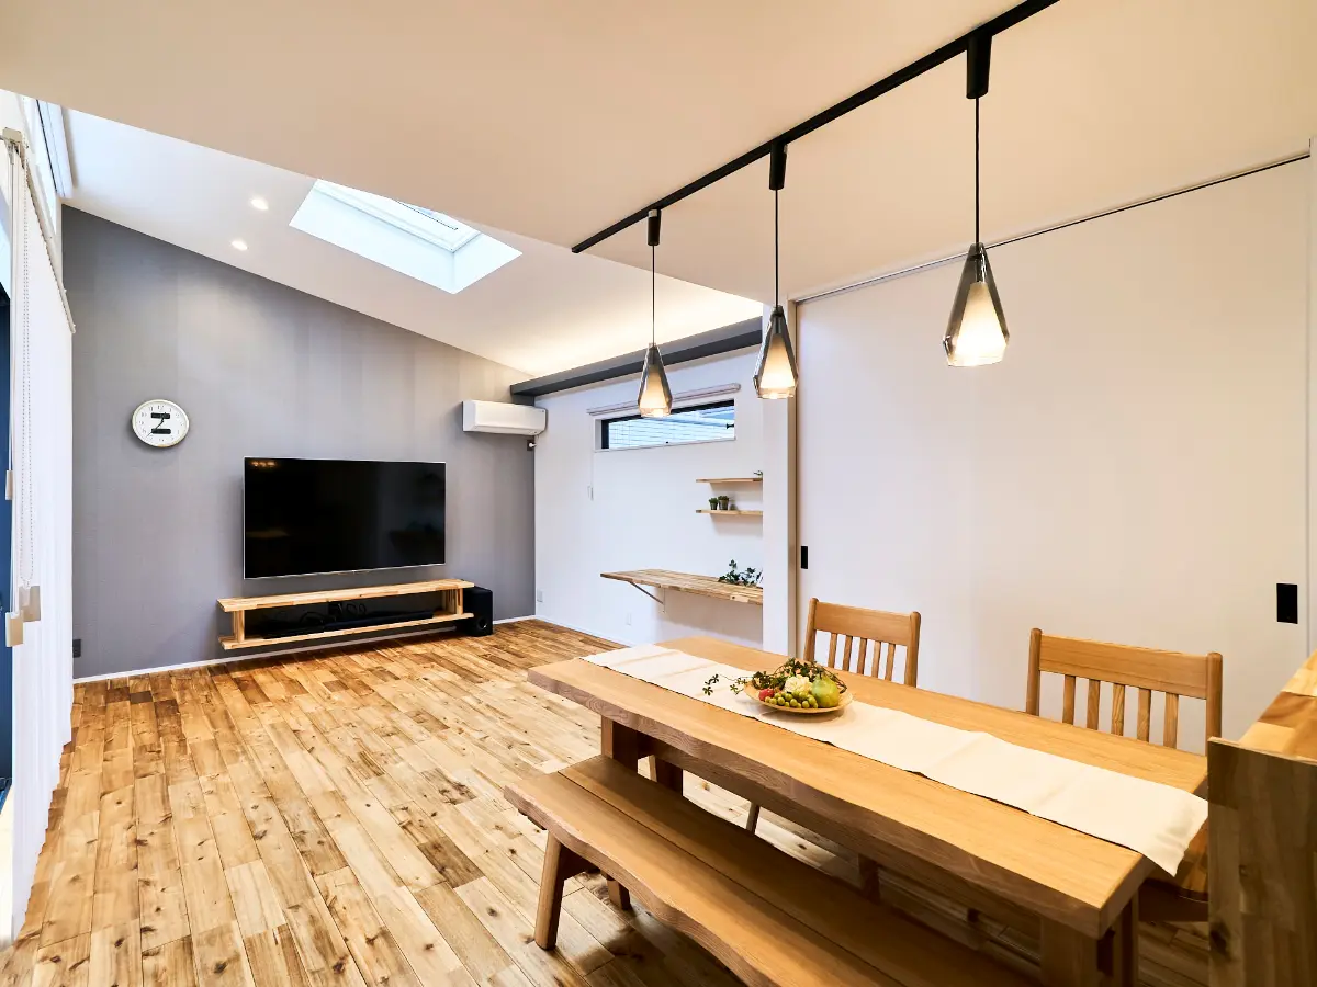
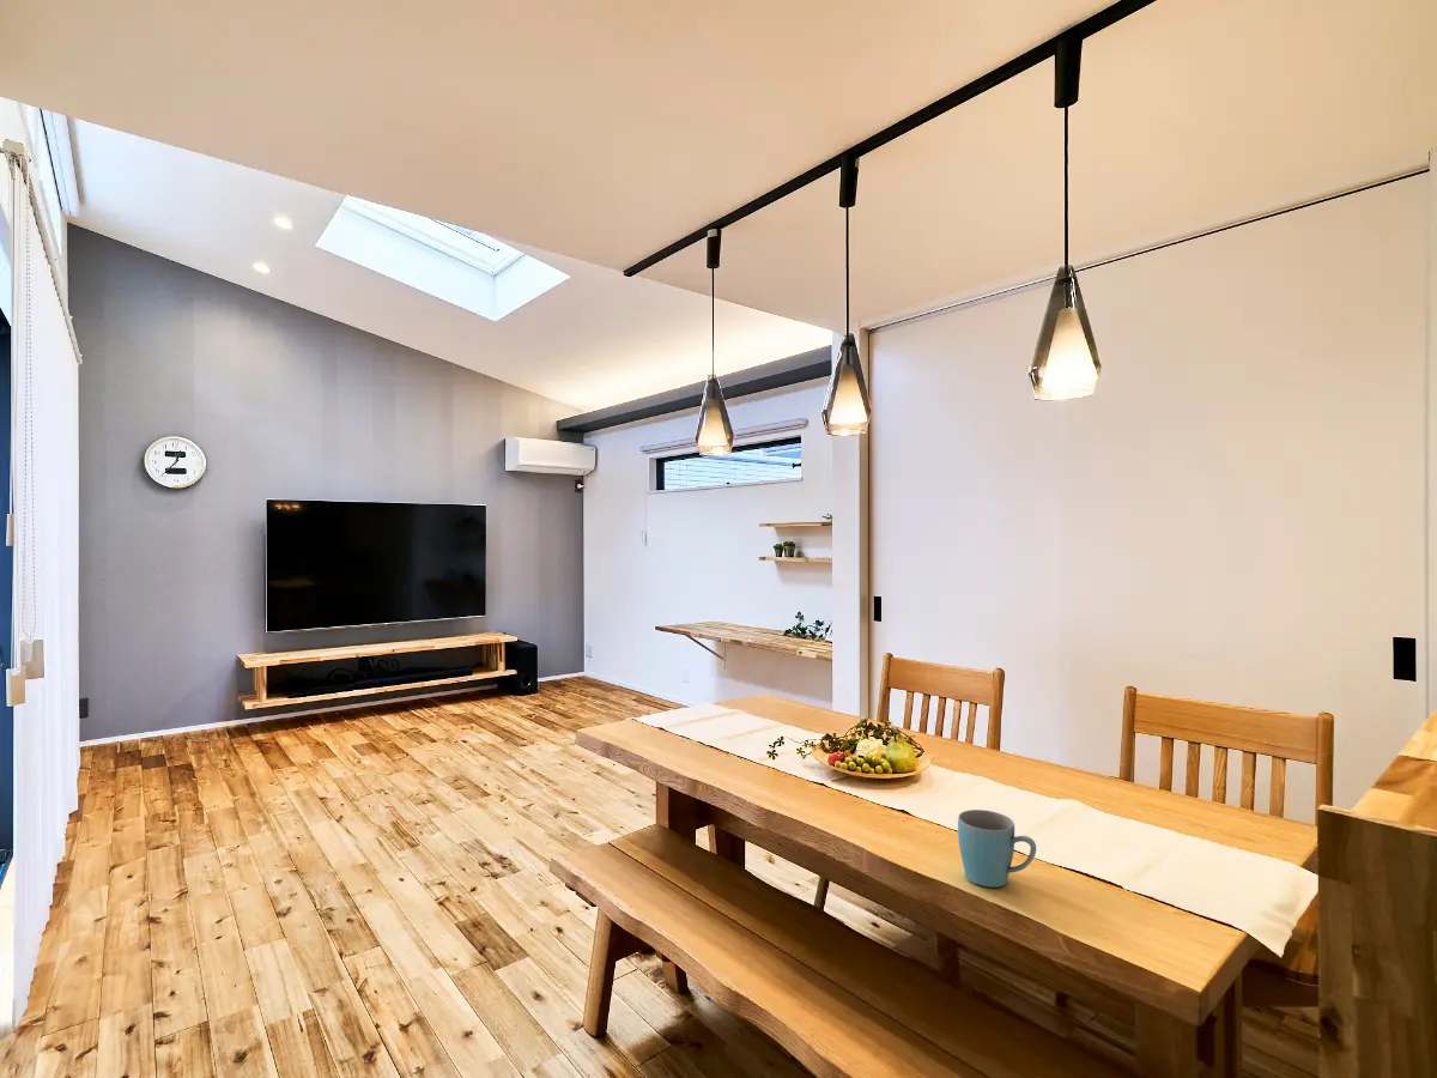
+ mug [957,808,1037,889]
